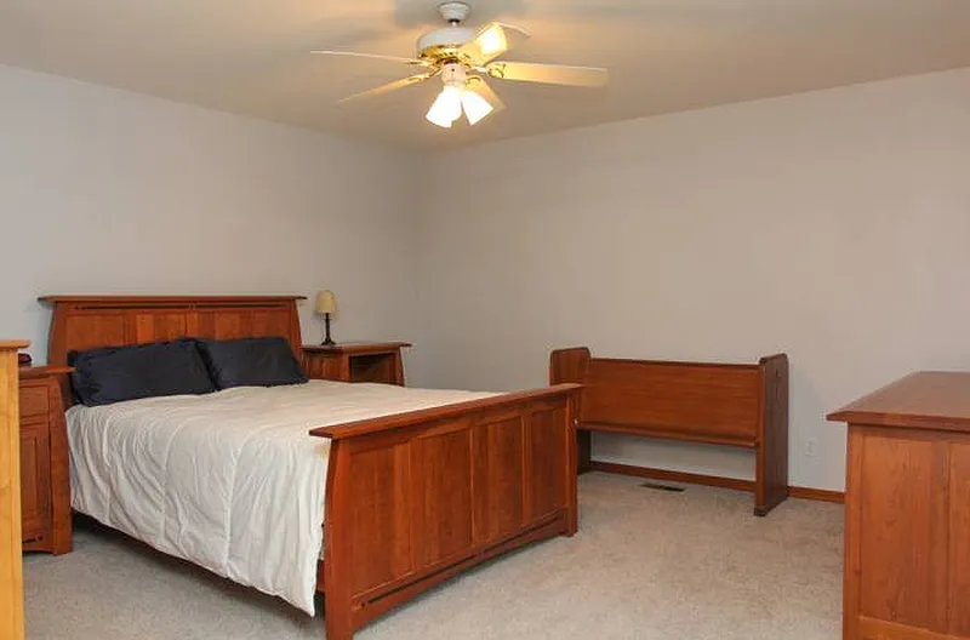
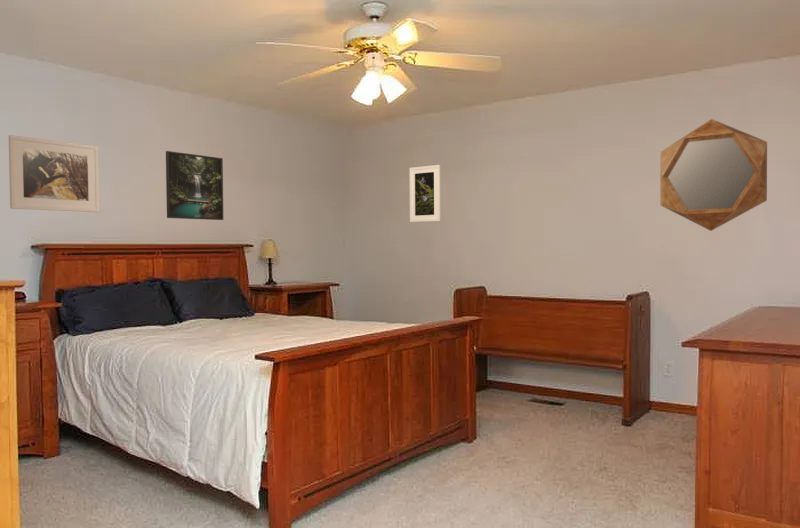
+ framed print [408,164,442,223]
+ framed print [165,150,224,221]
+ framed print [8,134,101,213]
+ home mirror [659,118,768,232]
